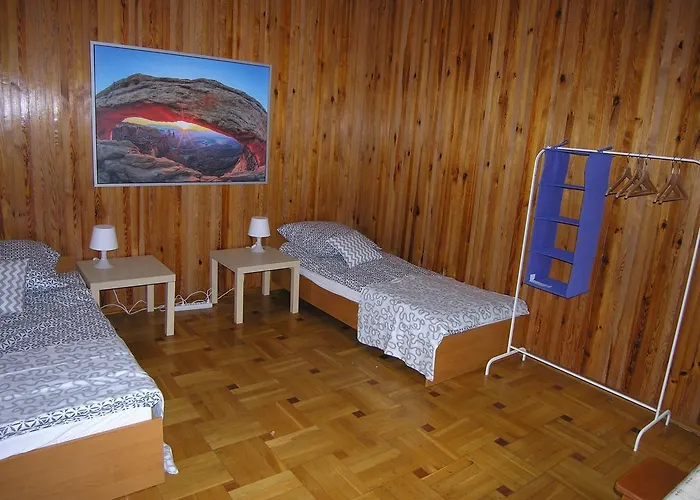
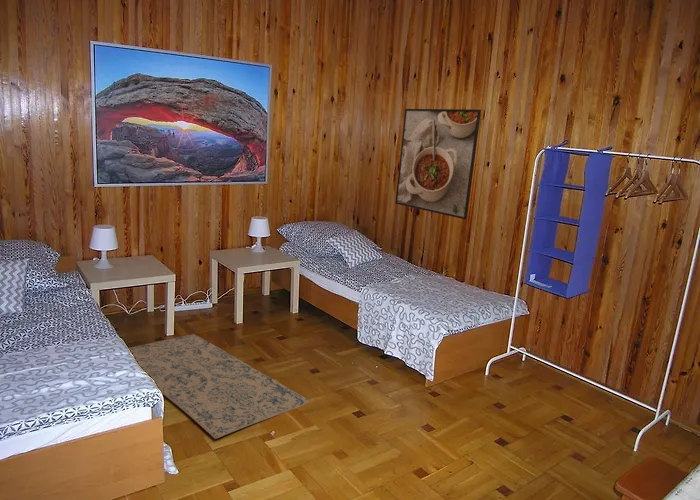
+ rug [128,333,311,440]
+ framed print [394,108,482,220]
